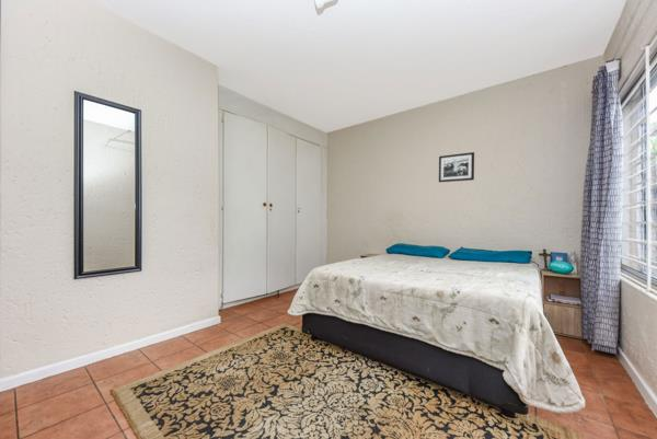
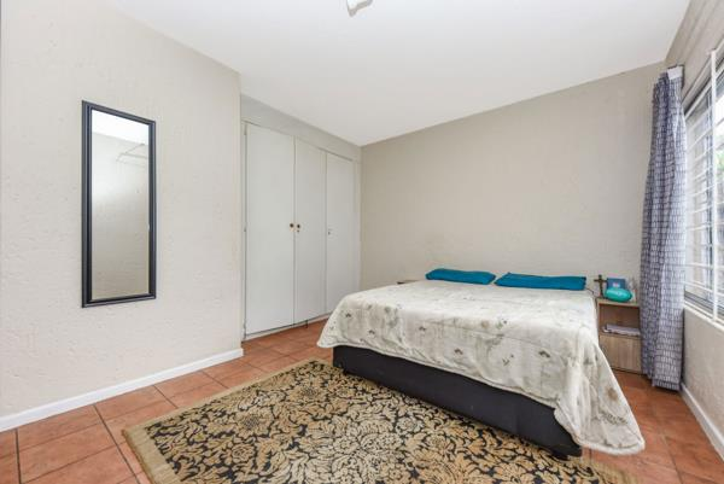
- picture frame [438,151,475,183]
